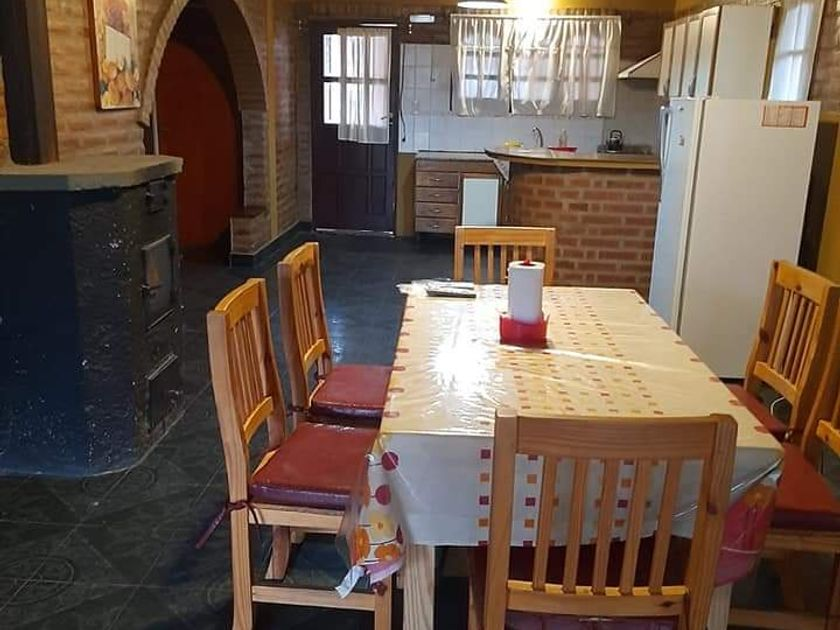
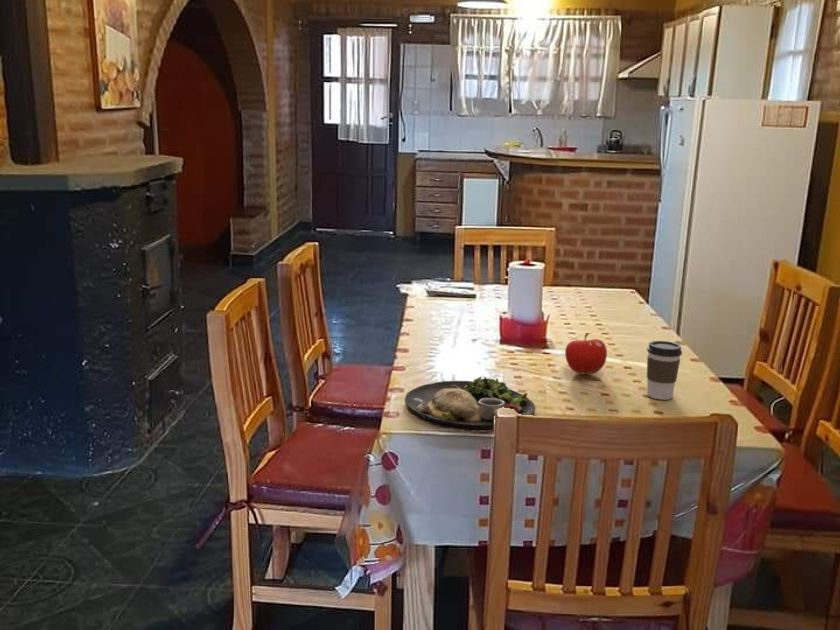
+ dinner plate [404,376,536,433]
+ coffee cup [646,340,683,401]
+ fruit [564,332,608,375]
